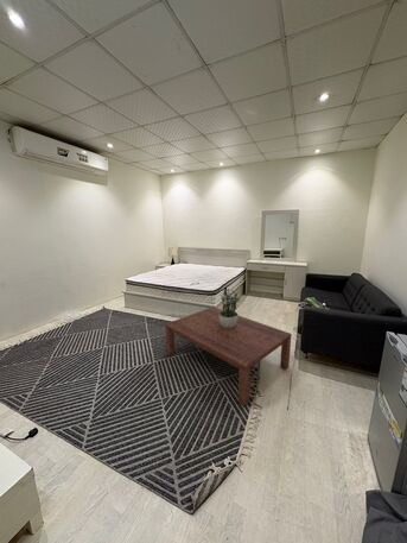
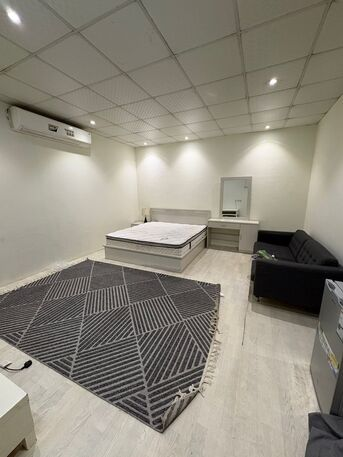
- potted plant [218,288,241,328]
- coffee table [164,305,293,406]
